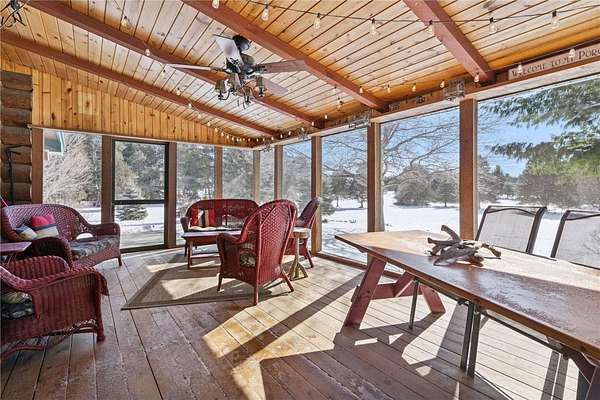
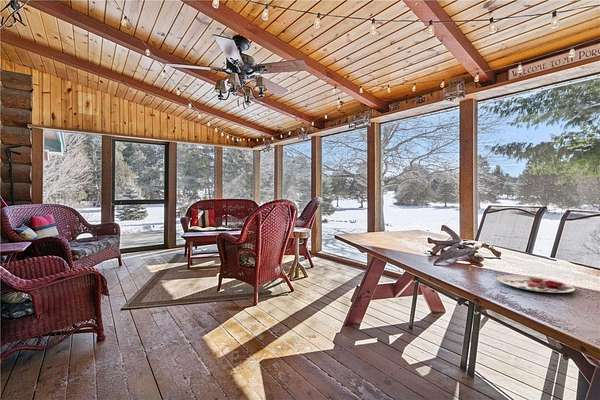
+ plate [496,274,576,294]
